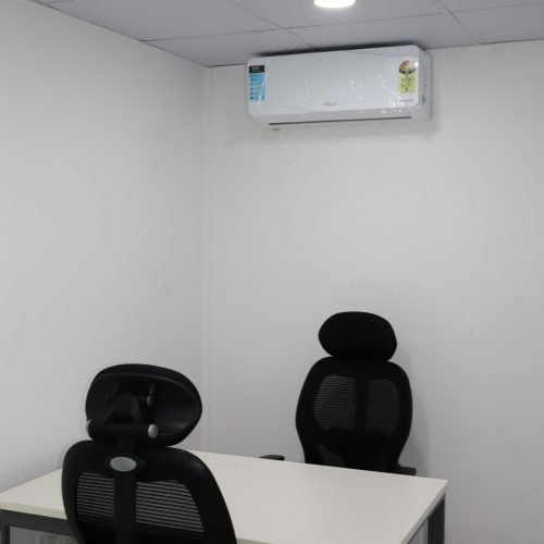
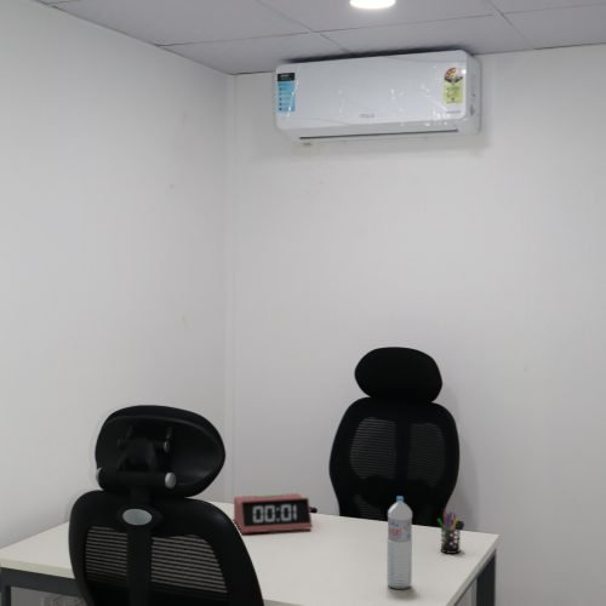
+ pen holder [436,508,462,555]
+ alarm clock [233,492,314,534]
+ water bottle [385,496,413,590]
